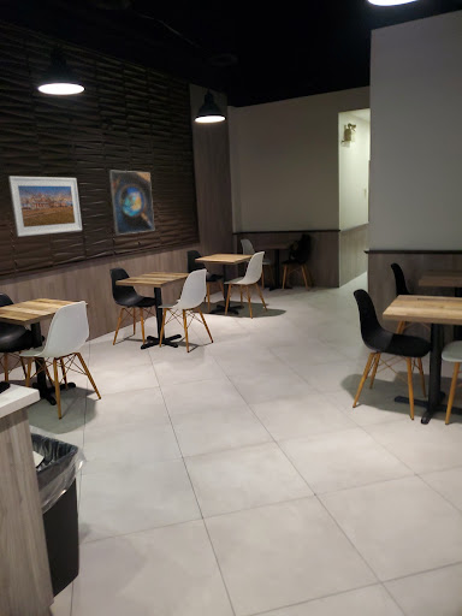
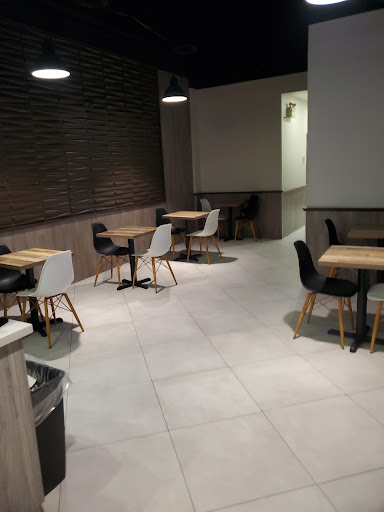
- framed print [108,170,155,236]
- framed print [7,176,83,238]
